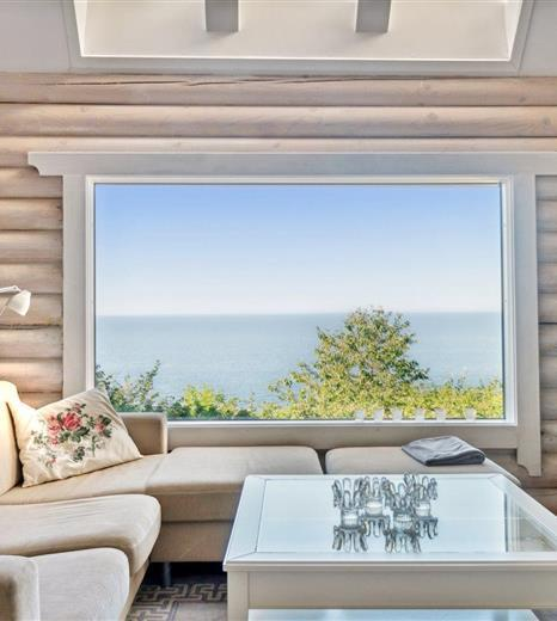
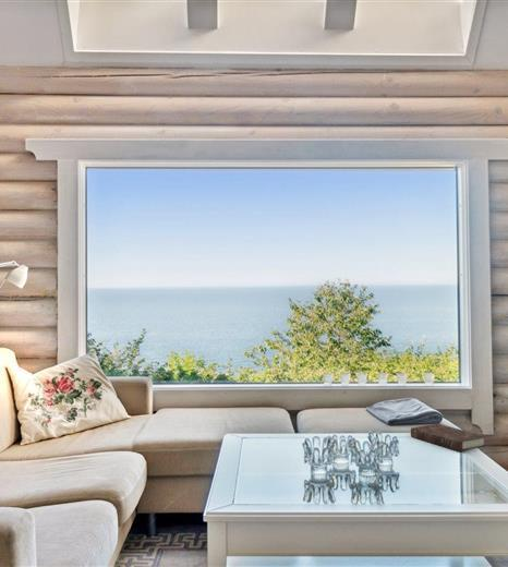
+ book [410,423,487,453]
